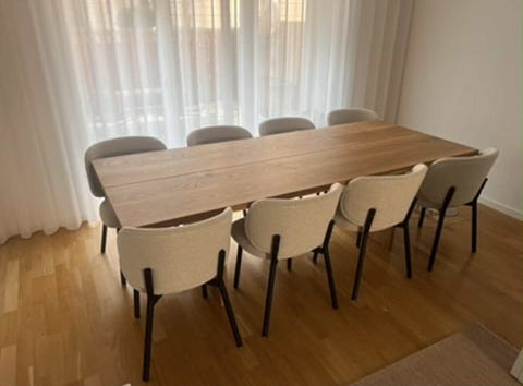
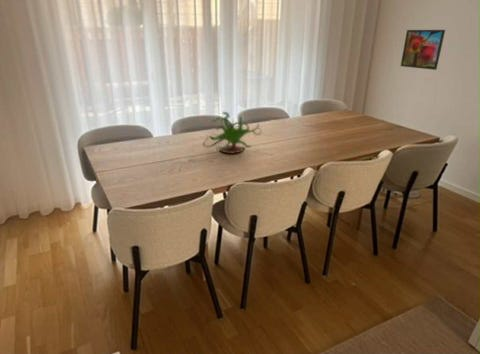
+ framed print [400,29,446,71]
+ plant [202,111,262,155]
